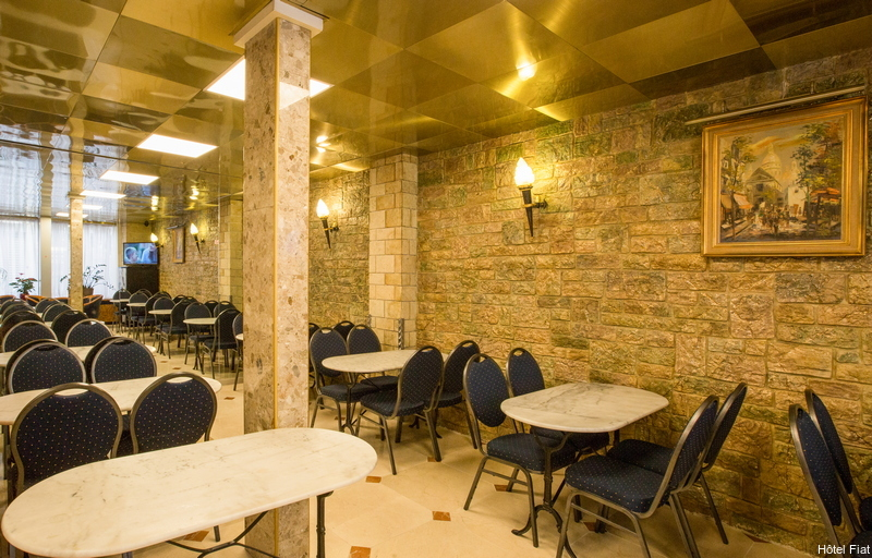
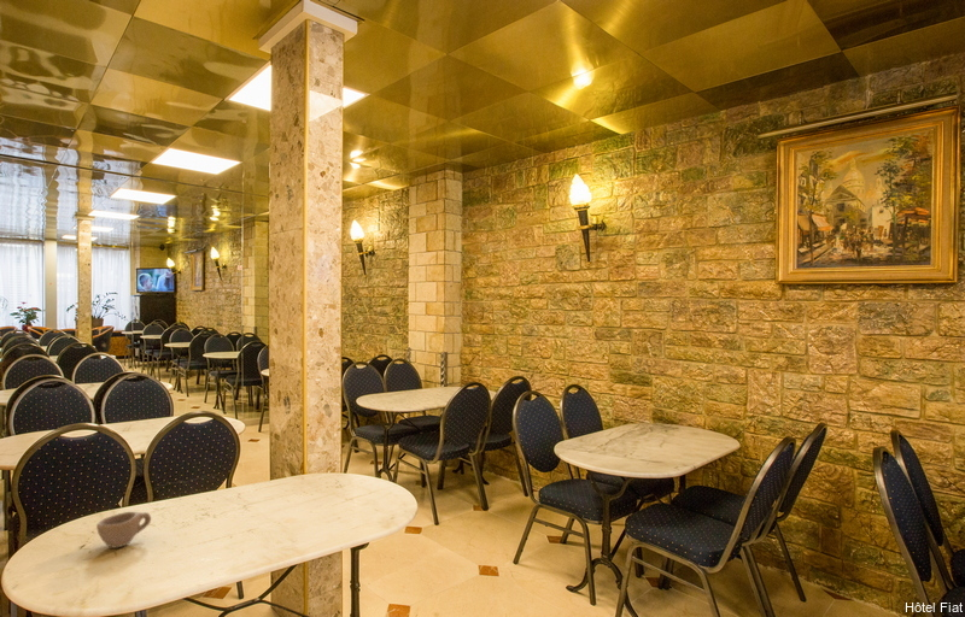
+ cup [95,511,152,550]
